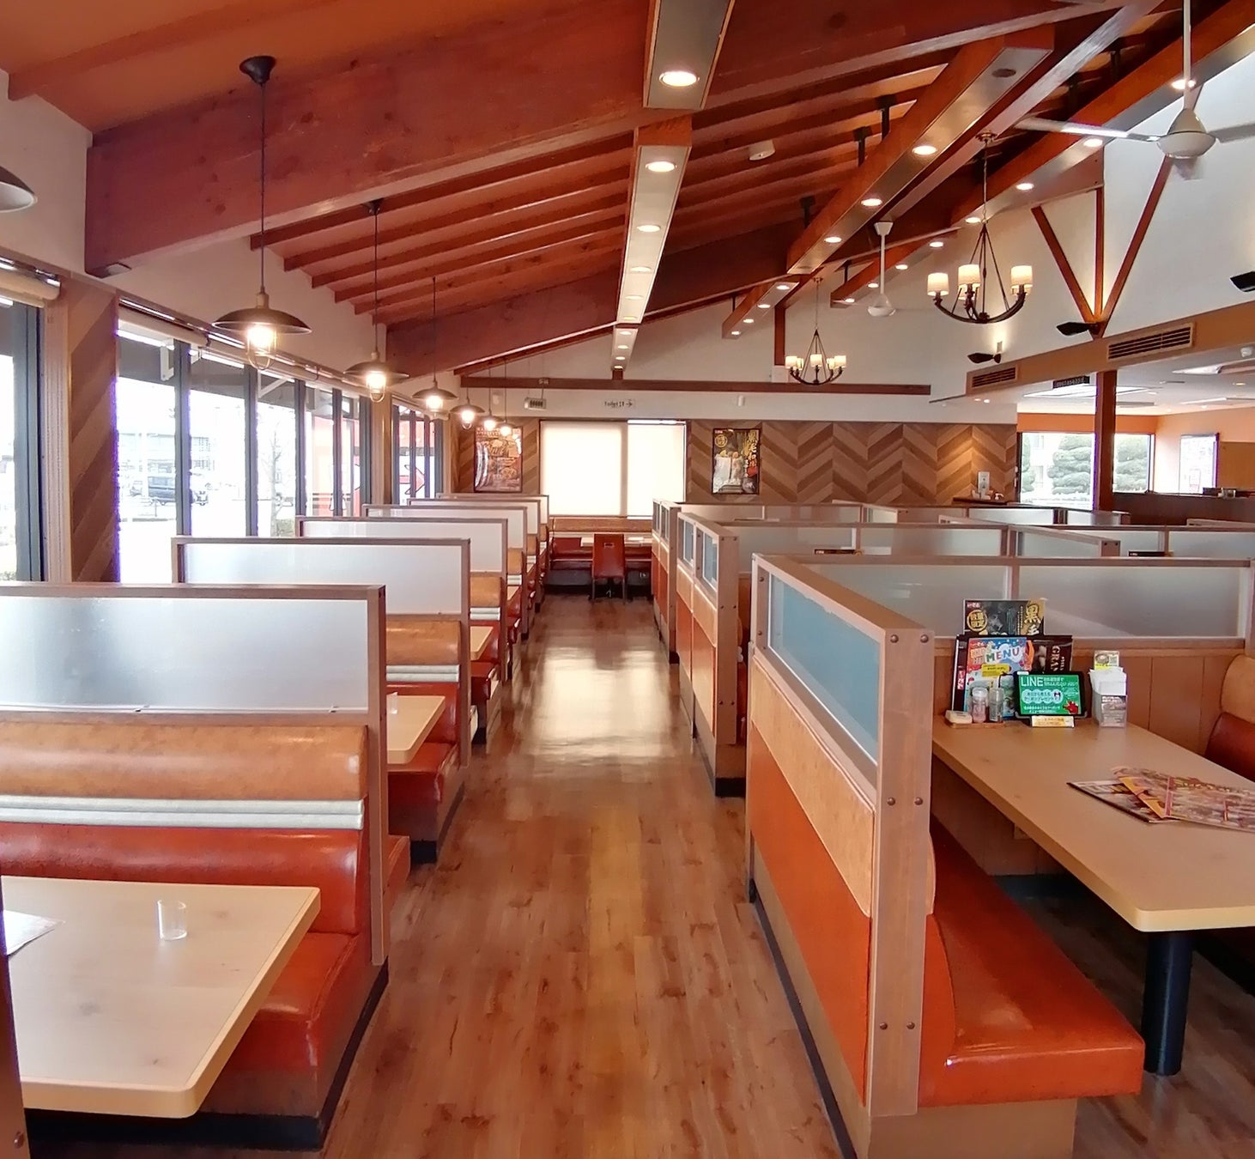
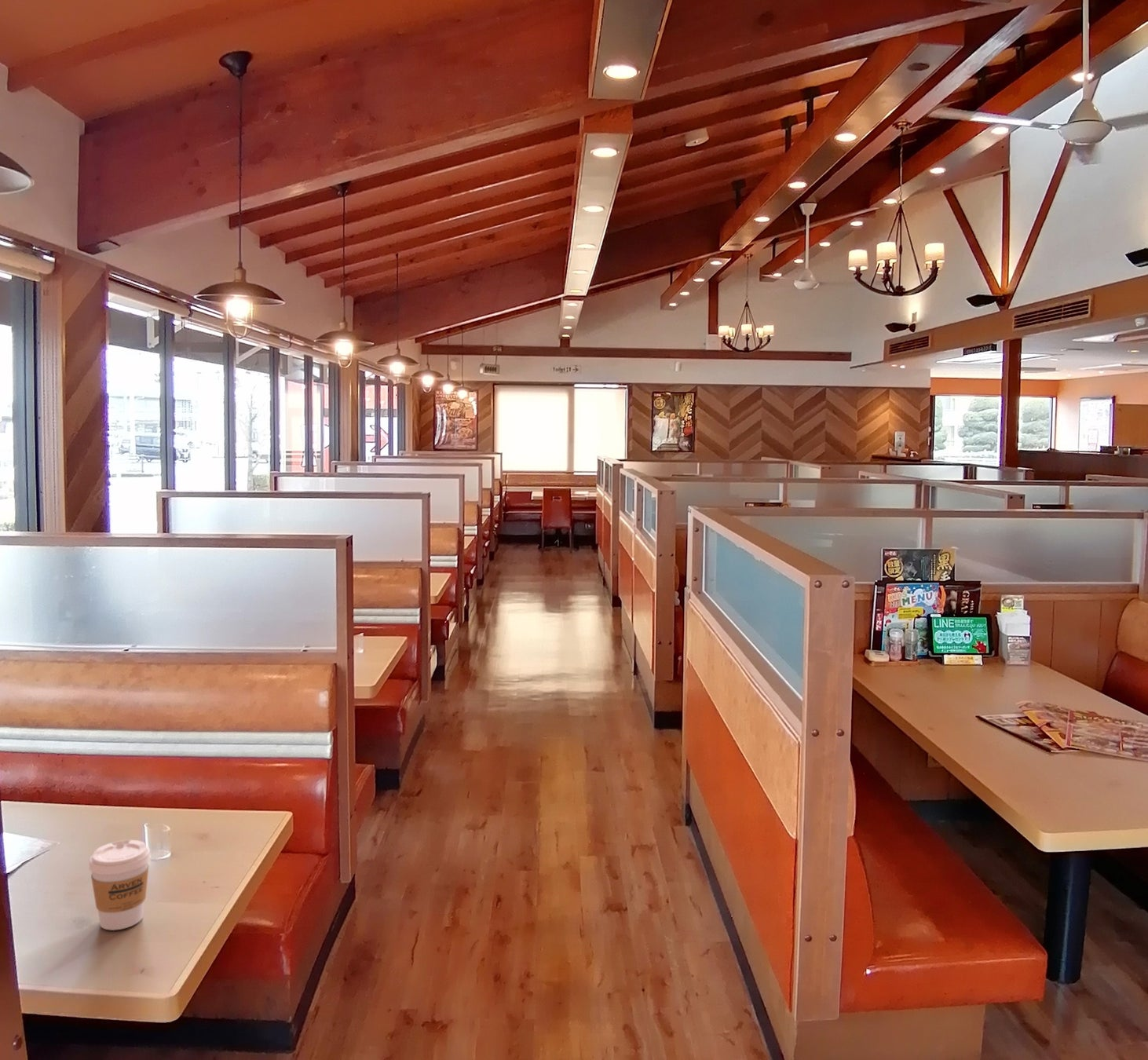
+ coffee cup [88,839,152,931]
